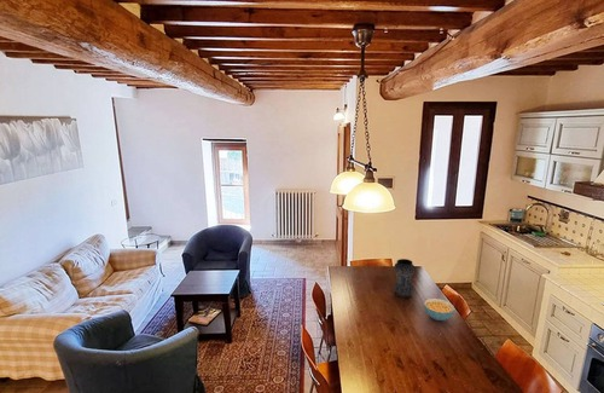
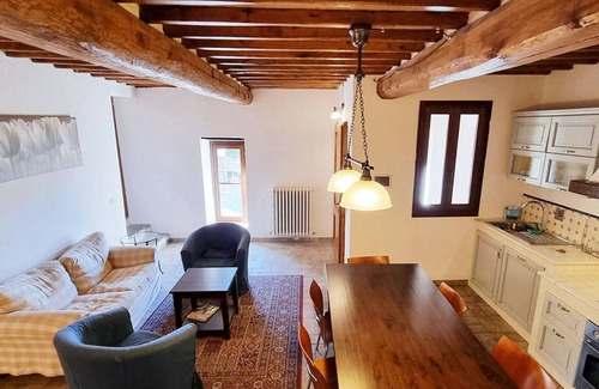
- cereal bowl [423,297,455,322]
- vase [393,258,416,299]
